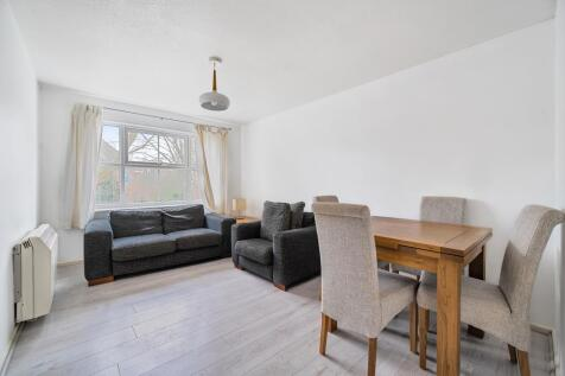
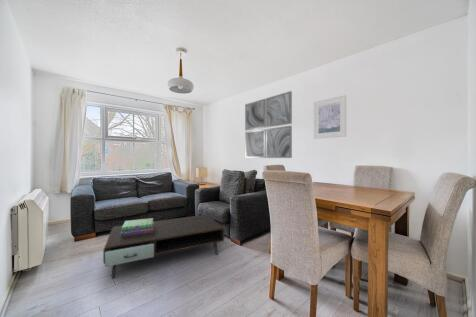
+ stack of books [121,217,154,236]
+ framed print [313,94,347,140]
+ wall art [244,90,293,159]
+ coffee table [102,214,226,279]
